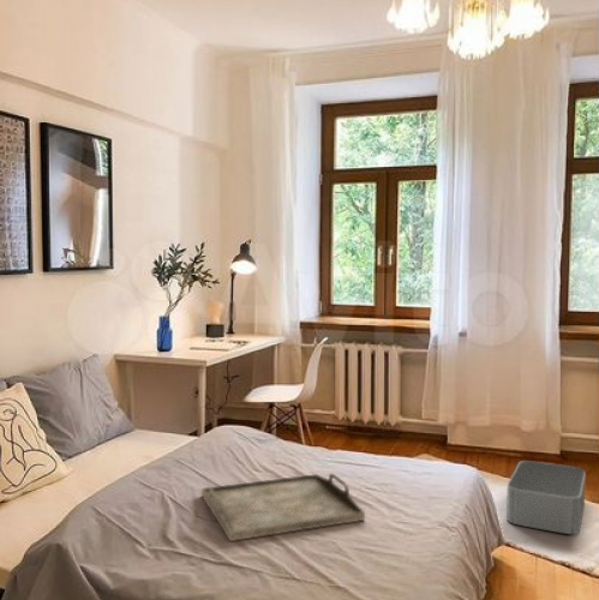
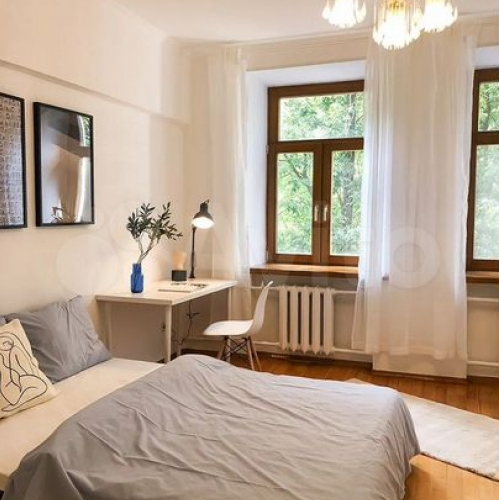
- storage bin [505,460,587,535]
- serving tray [200,473,366,542]
